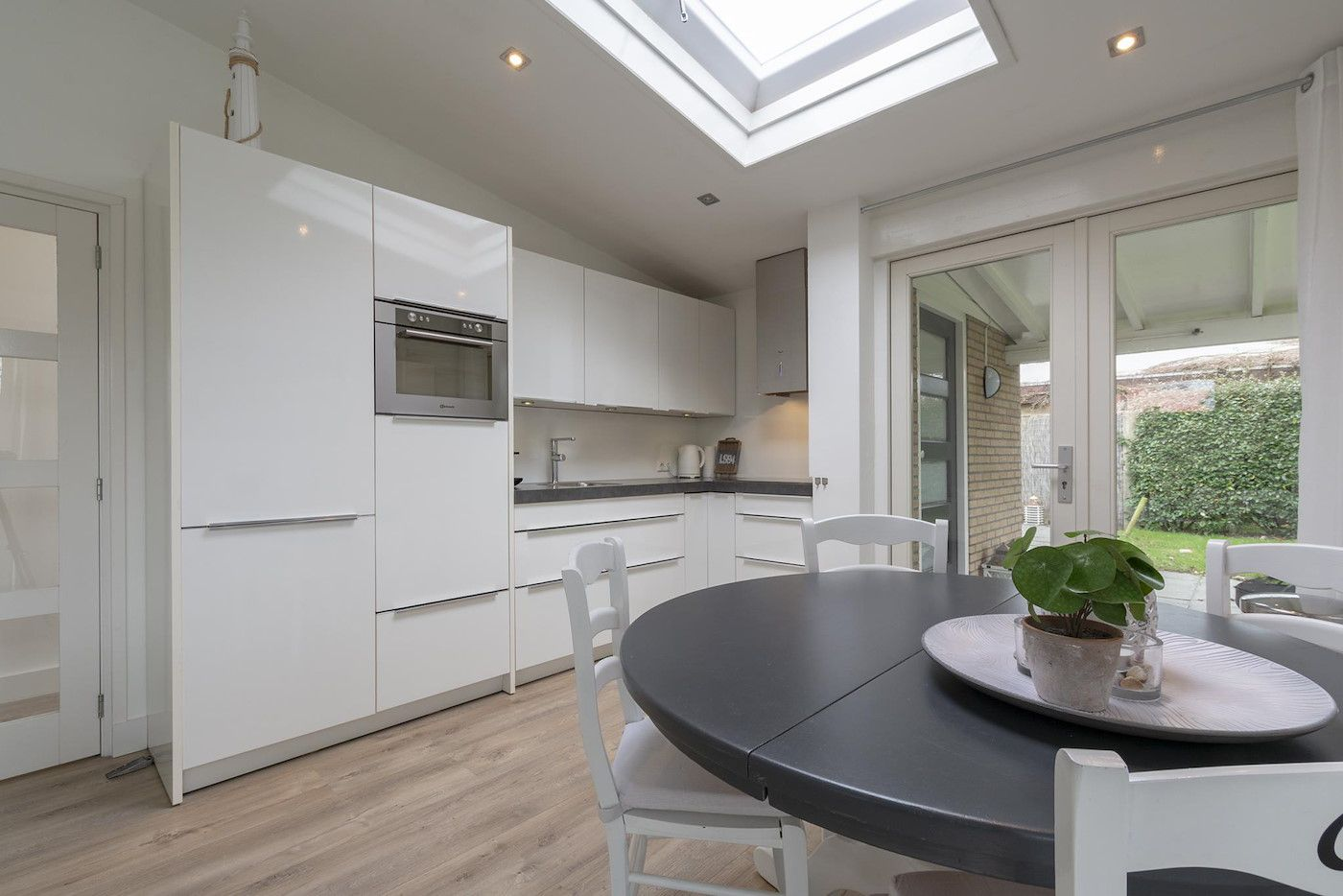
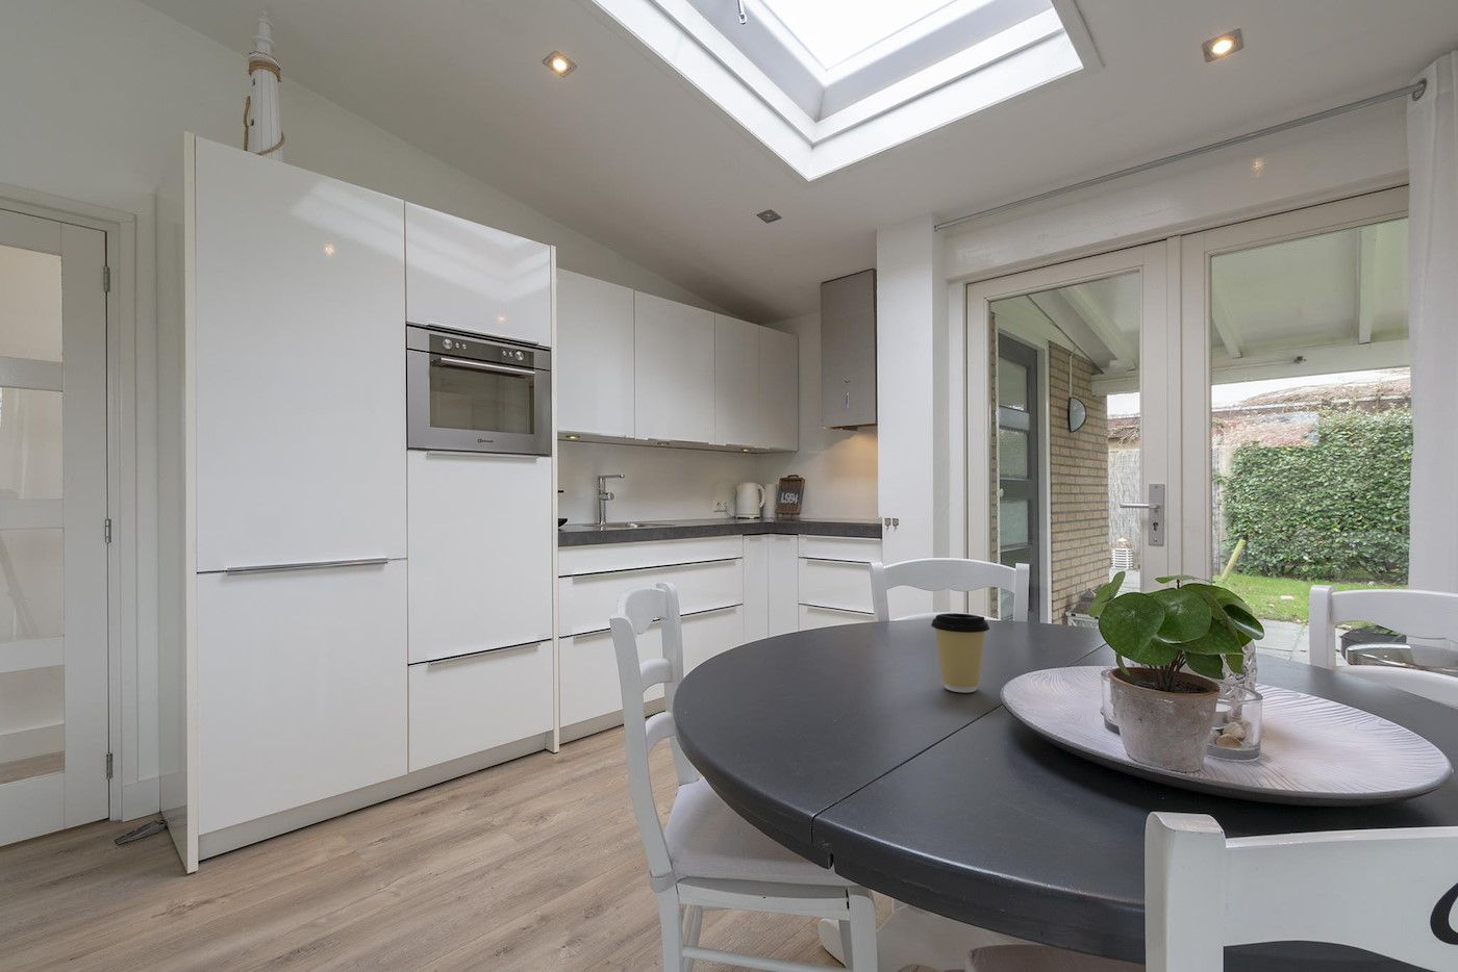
+ coffee cup [930,612,990,693]
